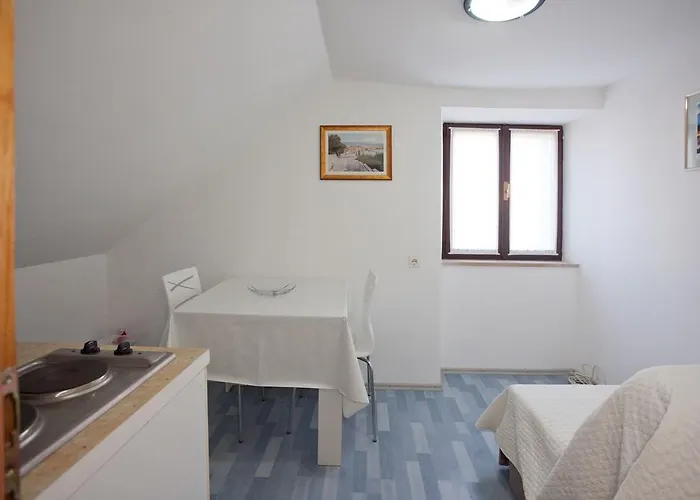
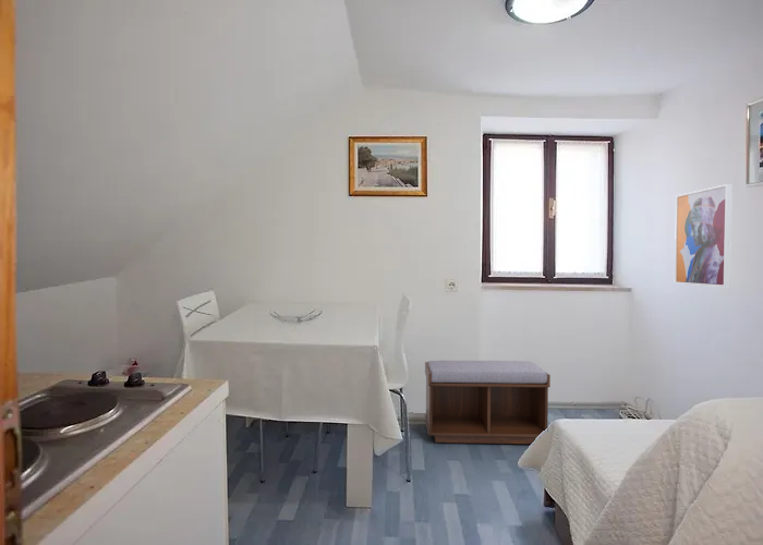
+ bench [424,360,552,445]
+ wall art [674,183,734,288]
